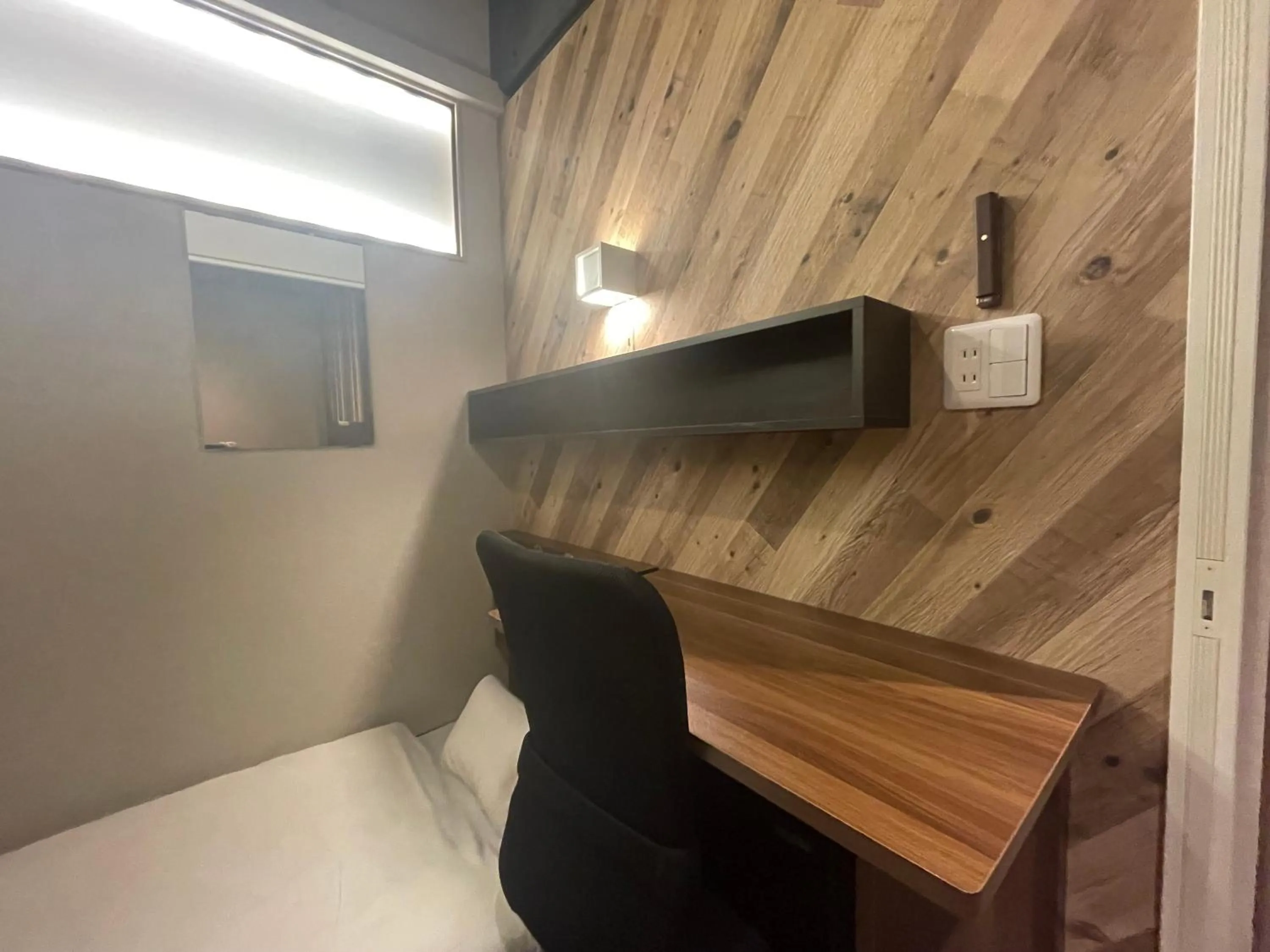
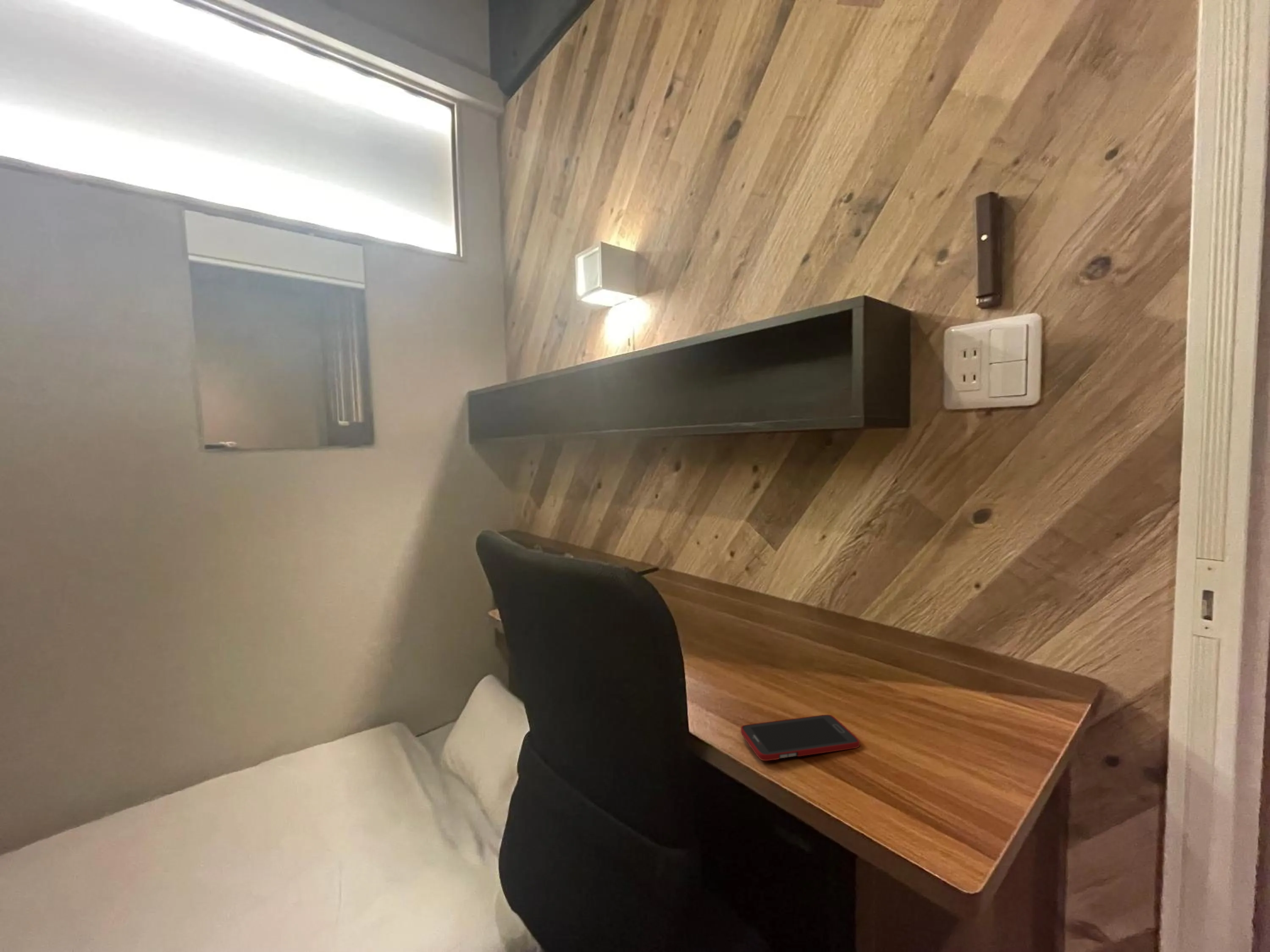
+ cell phone [740,714,860,761]
